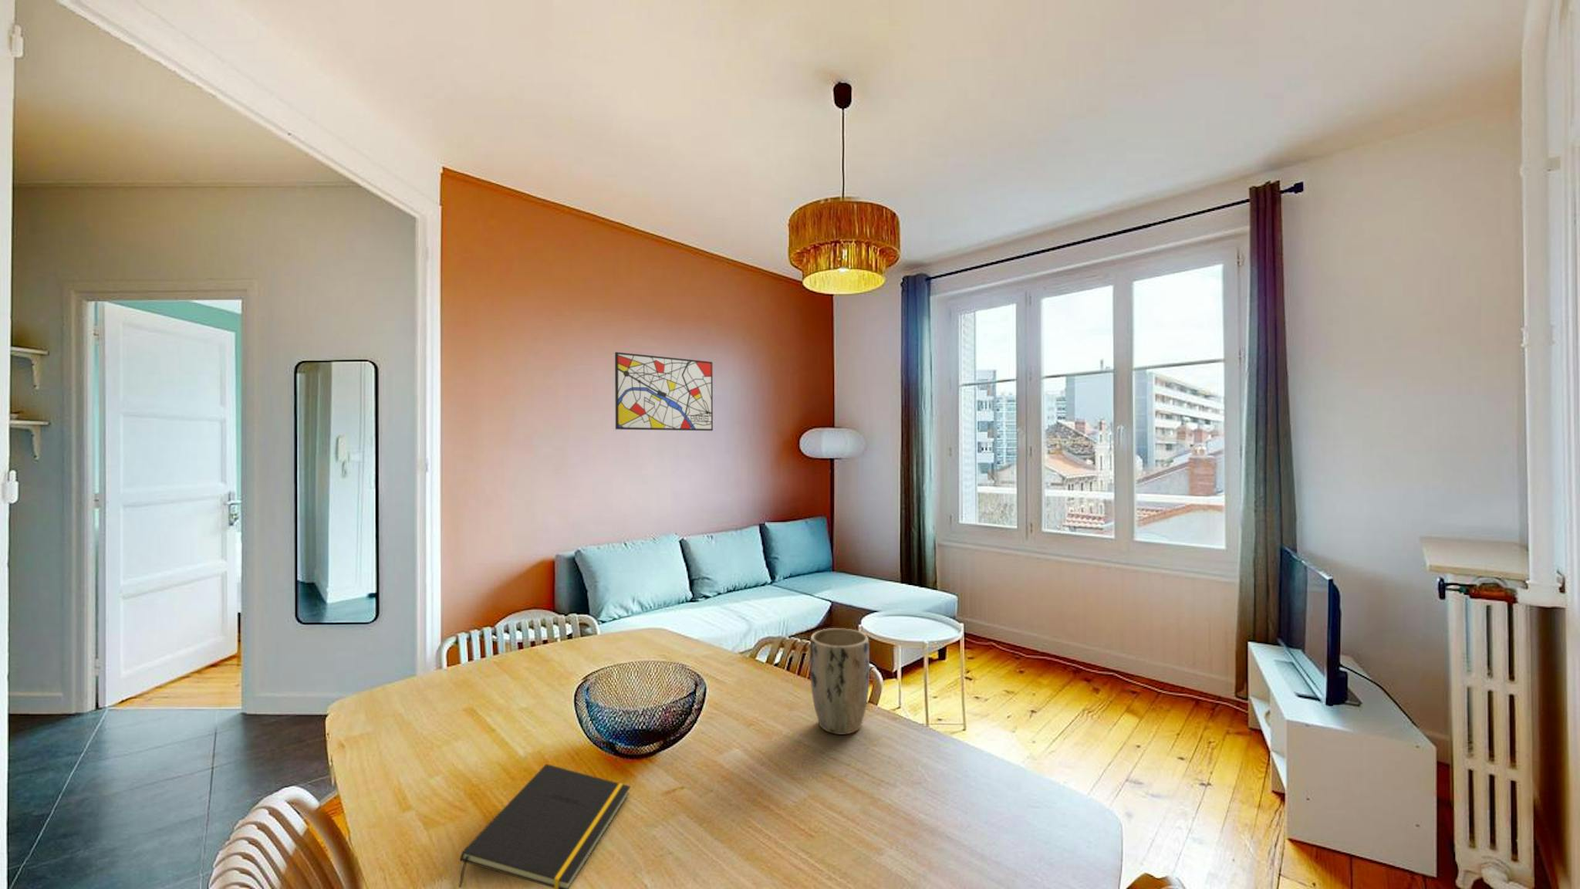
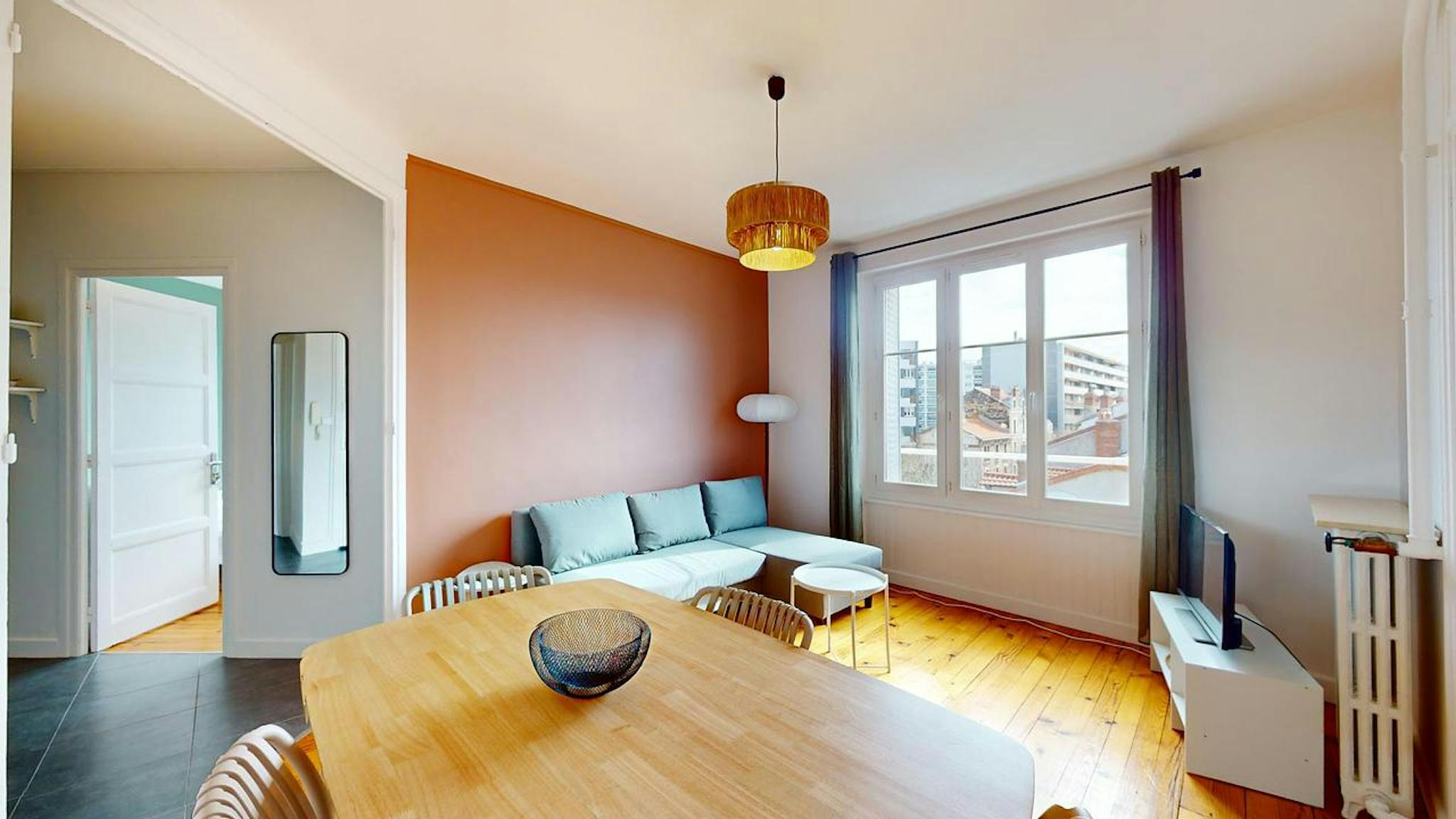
- plant pot [810,627,870,736]
- wall art [614,351,714,431]
- notepad [458,763,632,889]
